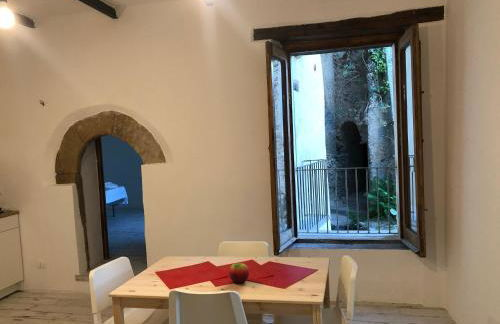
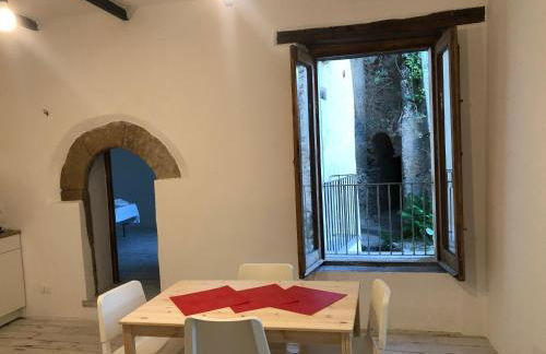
- fruit [228,262,250,284]
